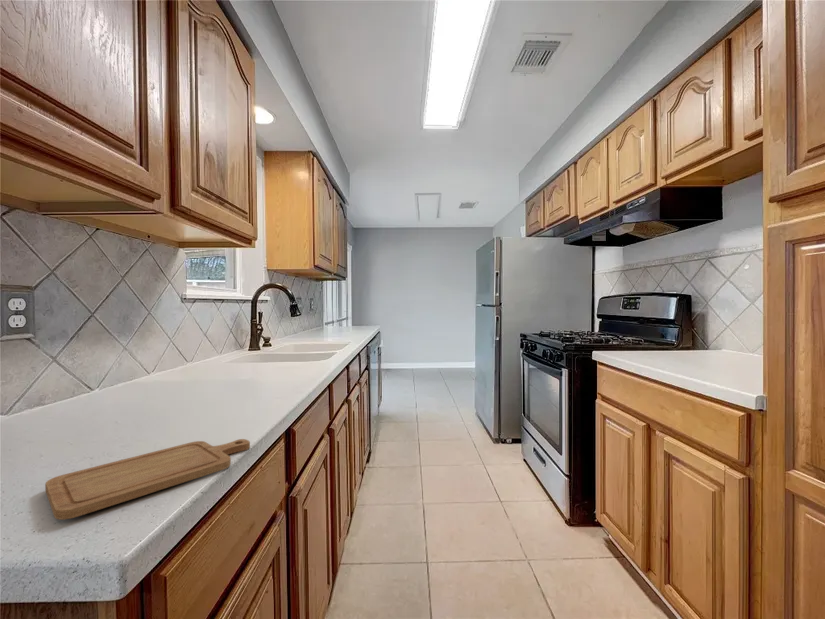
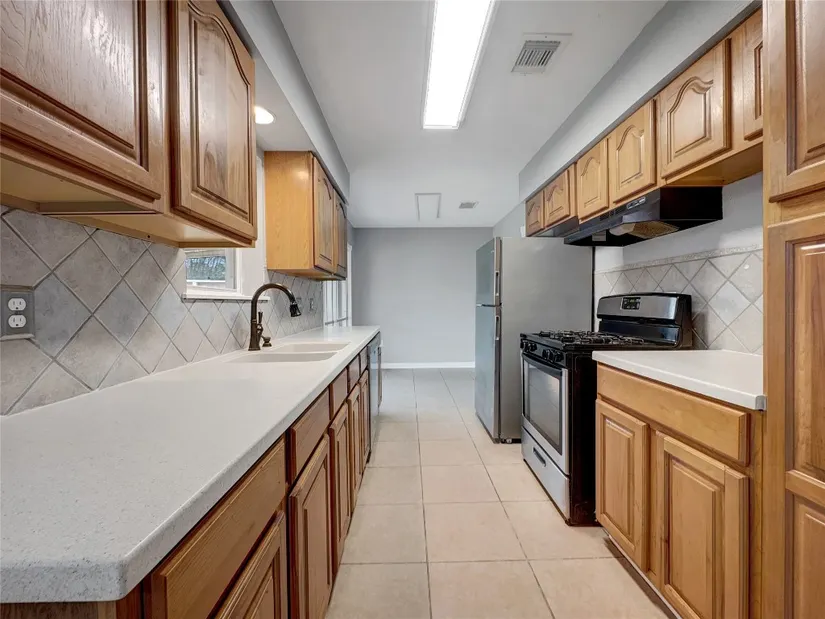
- chopping board [44,438,251,521]
